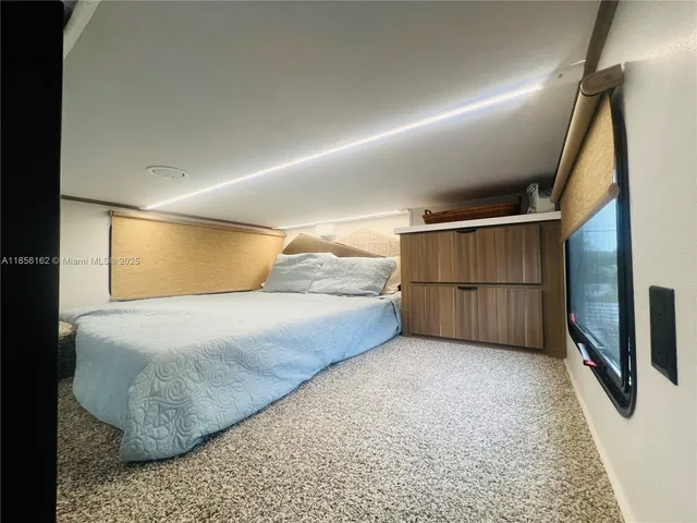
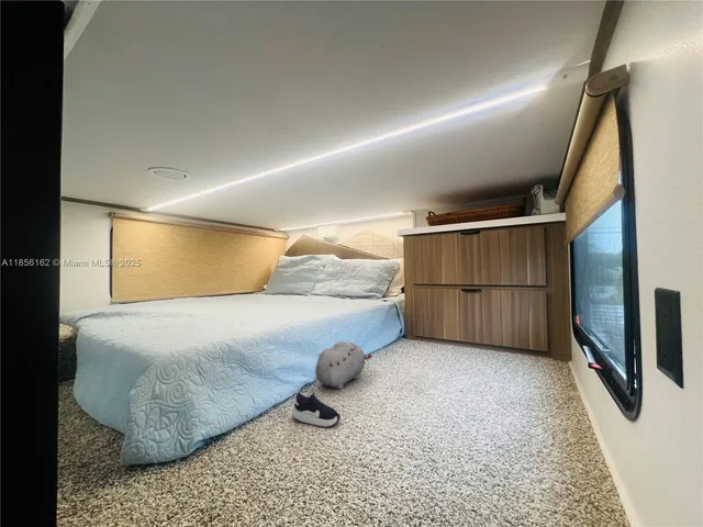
+ shoe [291,390,342,428]
+ plush toy [314,340,373,390]
